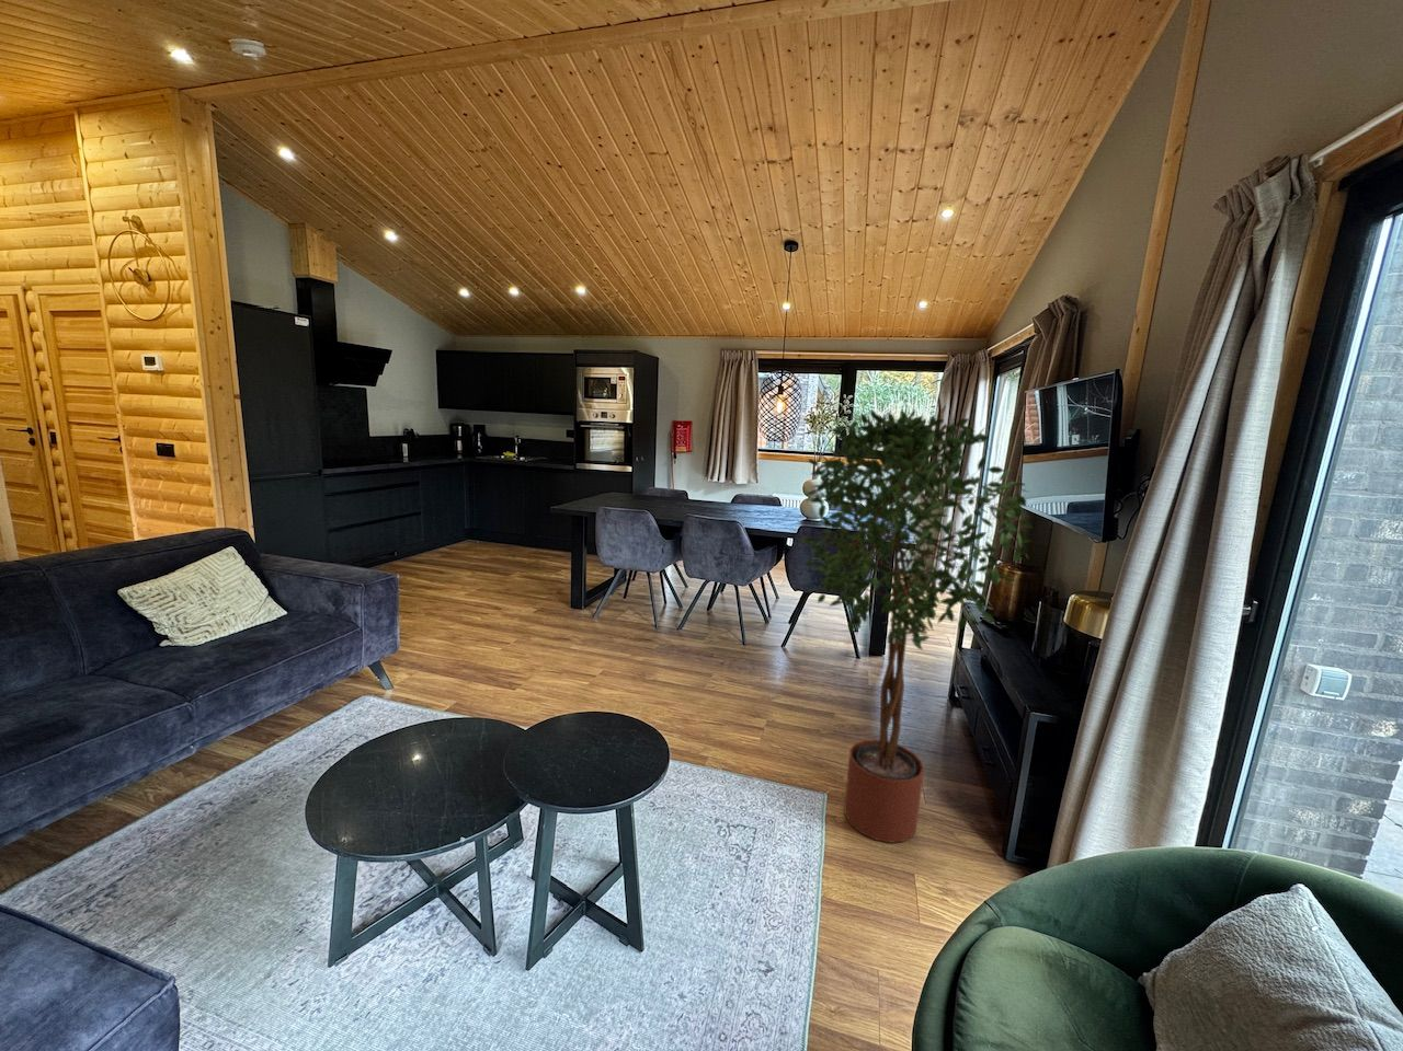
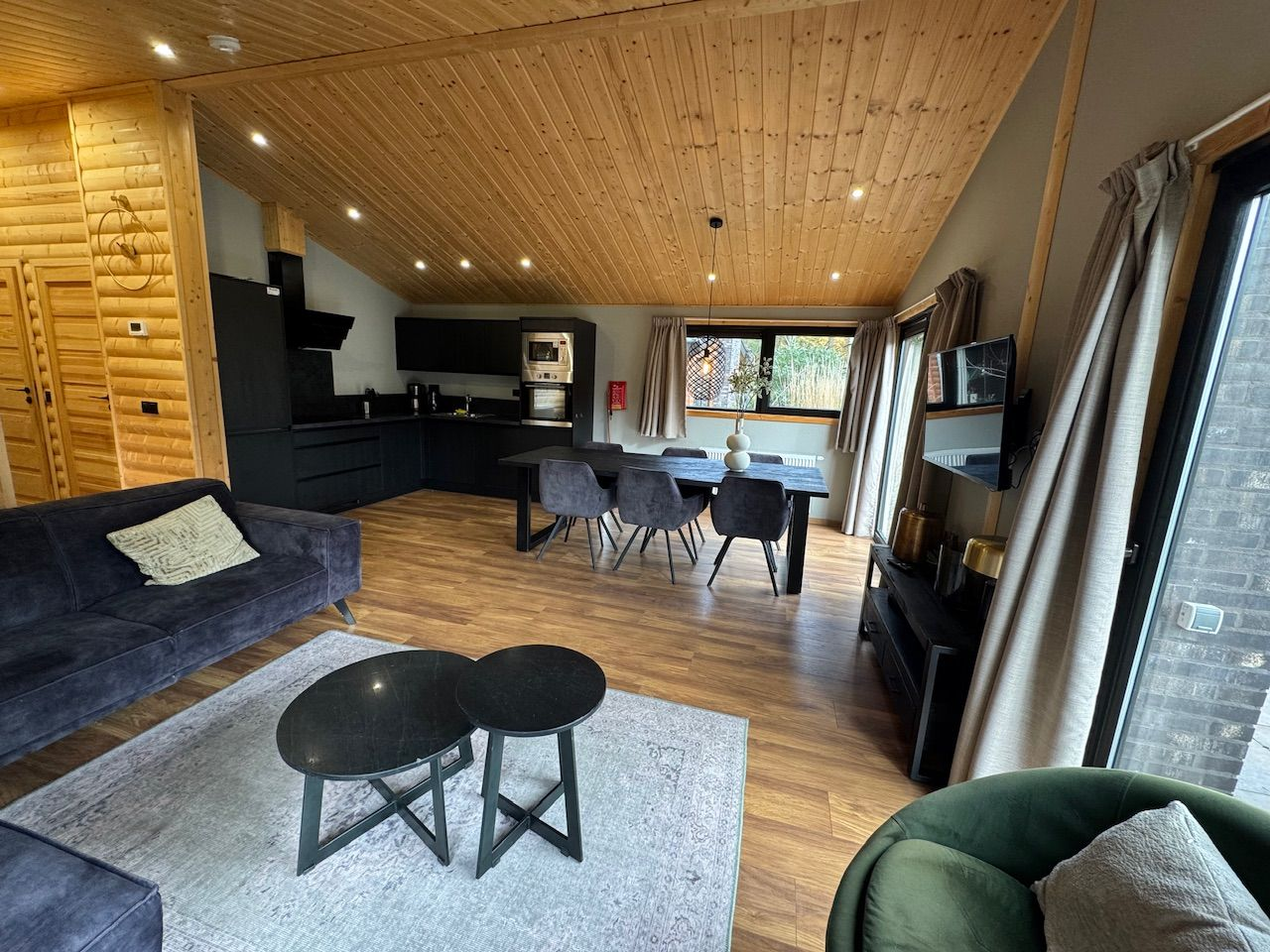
- potted tree [797,408,1034,845]
